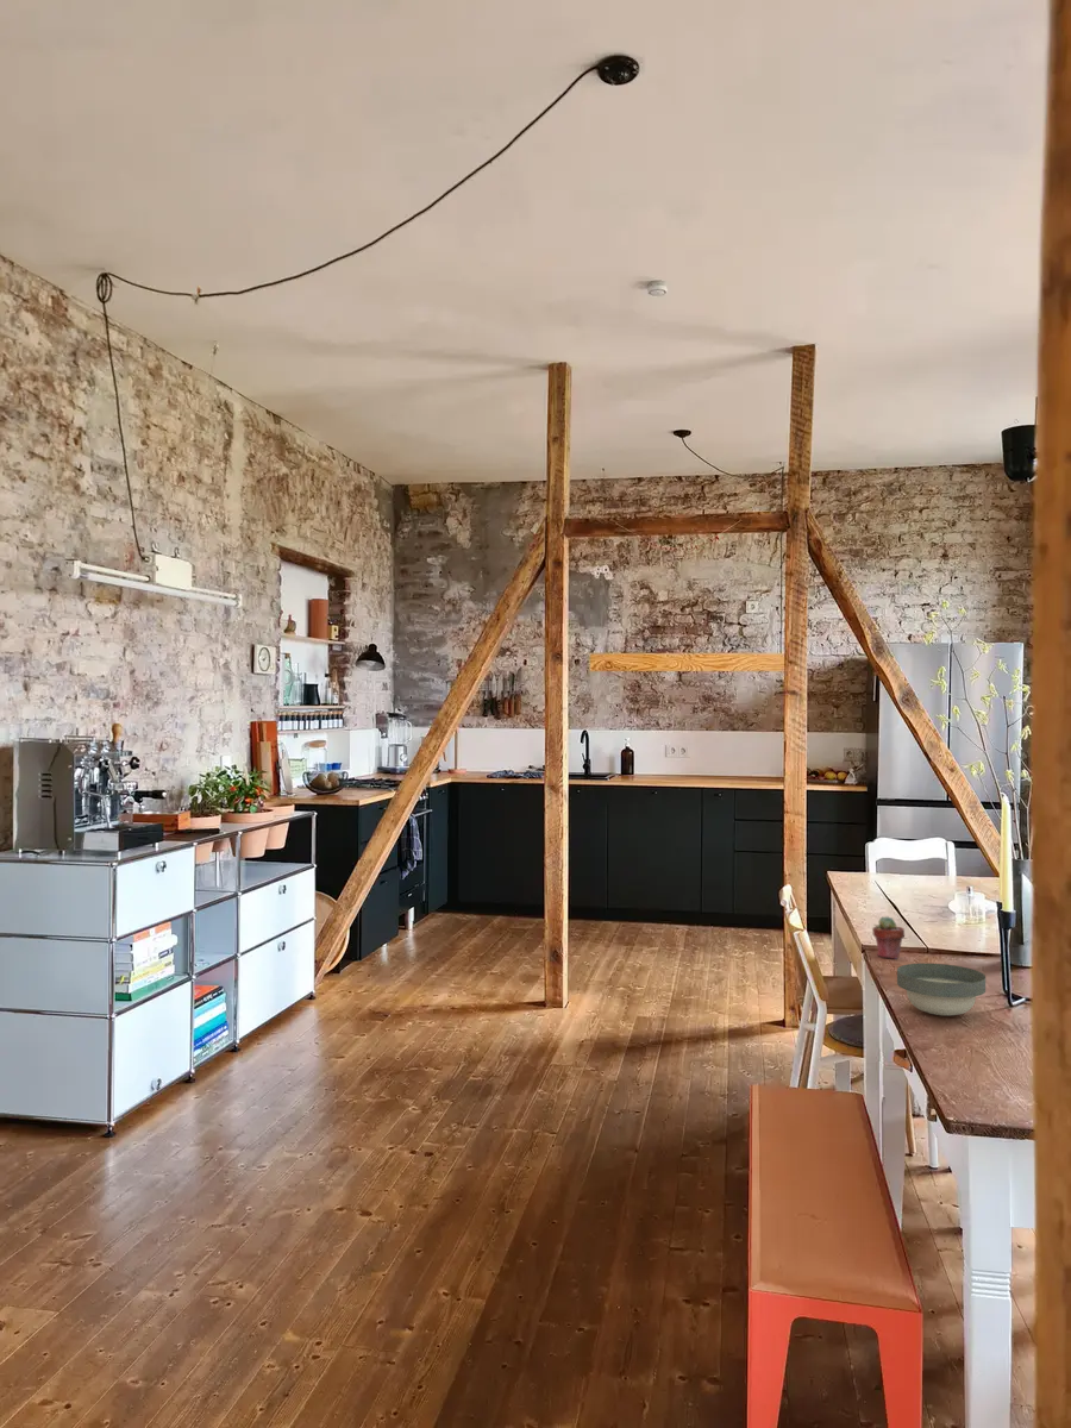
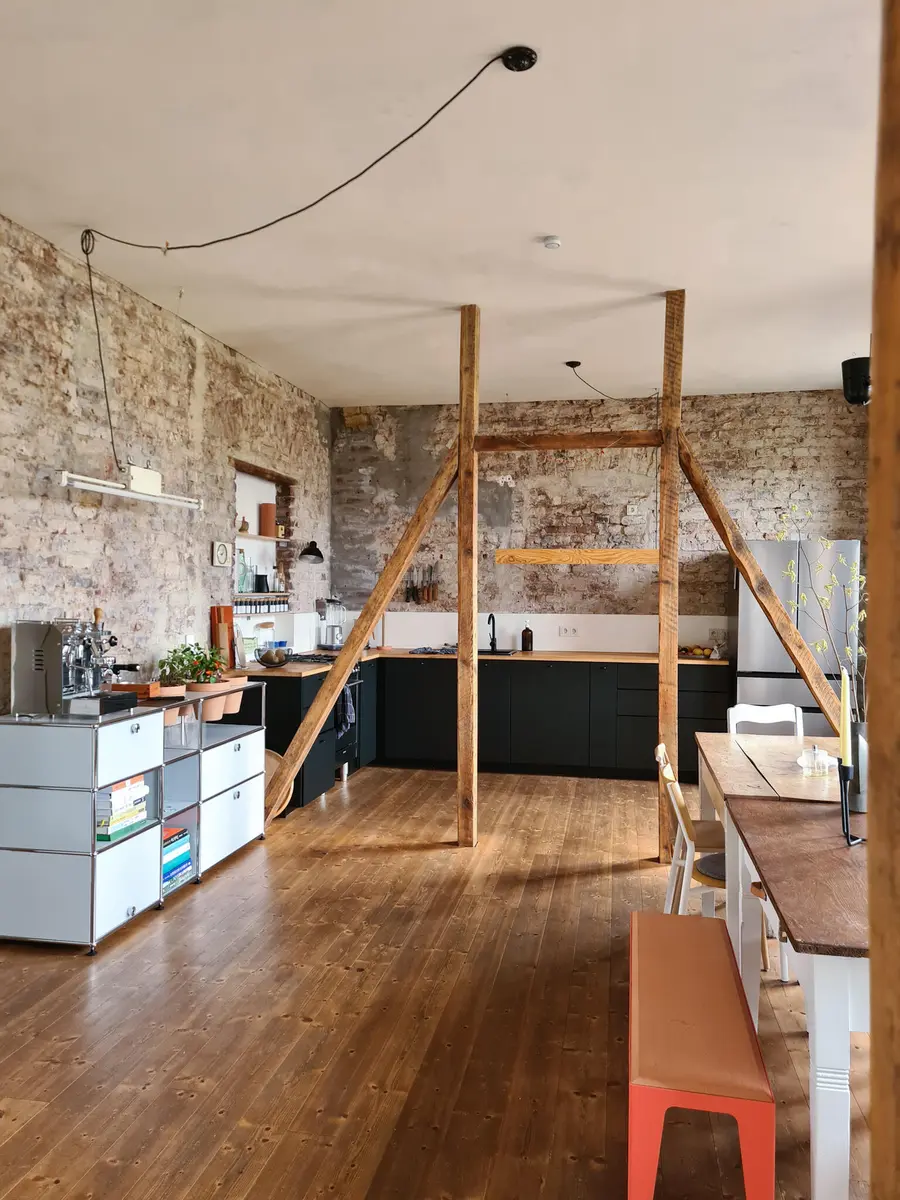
- bowl [896,963,987,1016]
- potted succulent [871,915,906,960]
